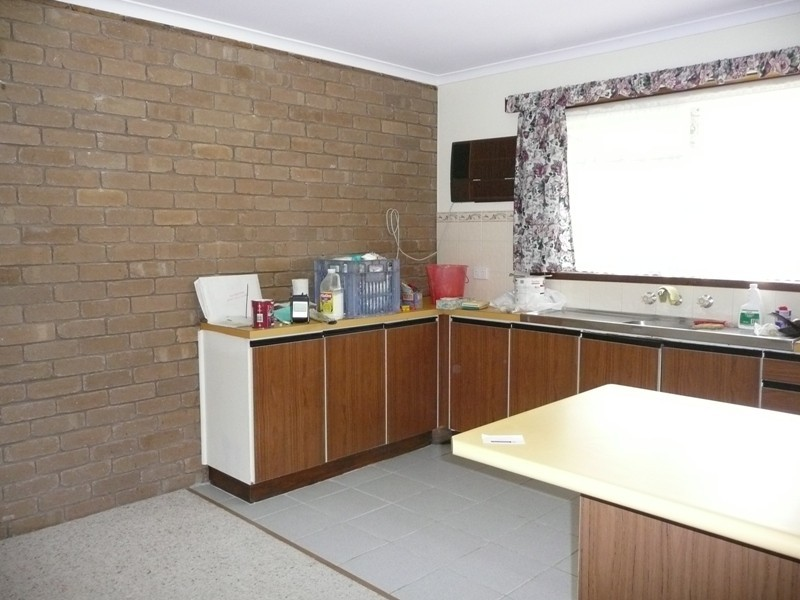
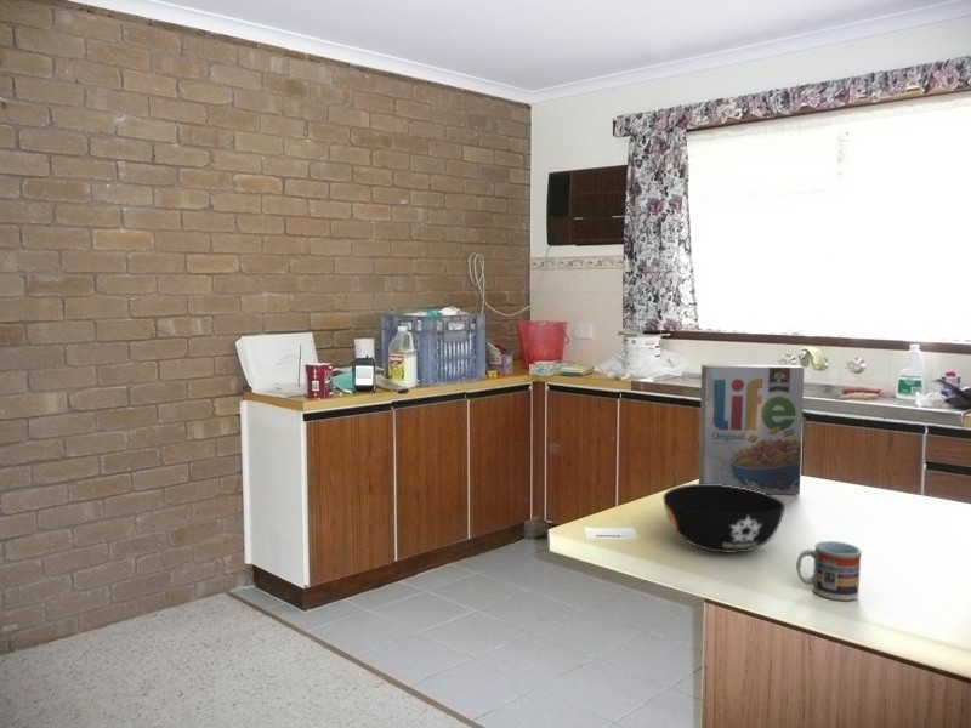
+ cup [795,540,863,602]
+ bowl [661,483,787,554]
+ cereal box [698,364,805,495]
